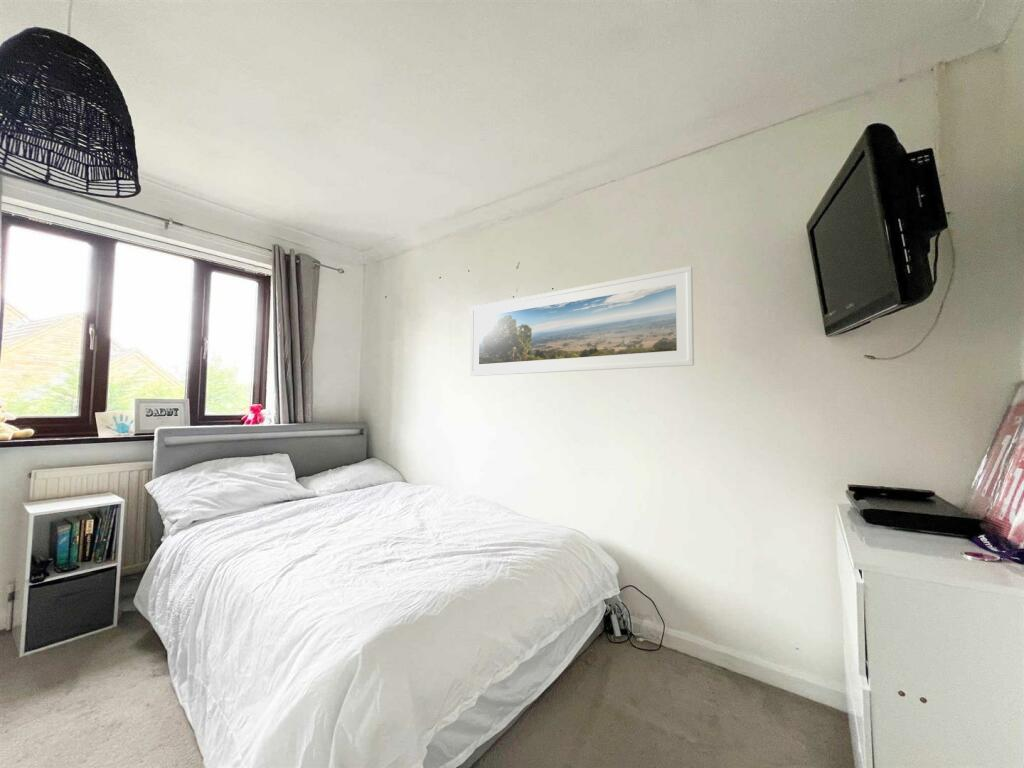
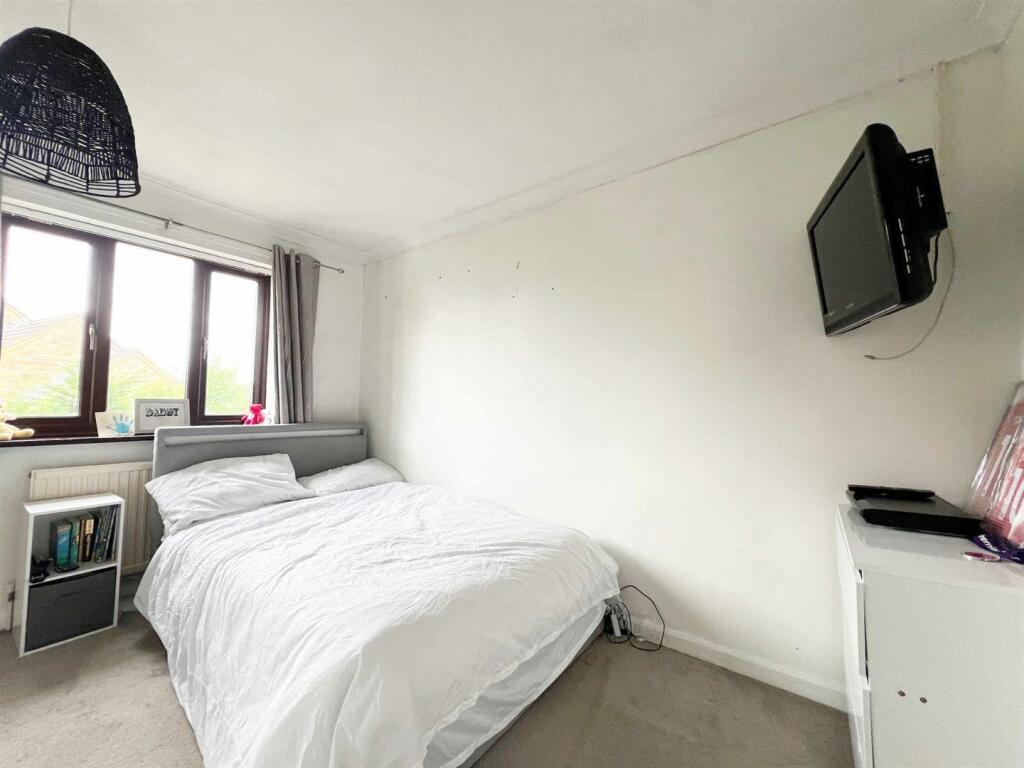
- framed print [469,265,695,377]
